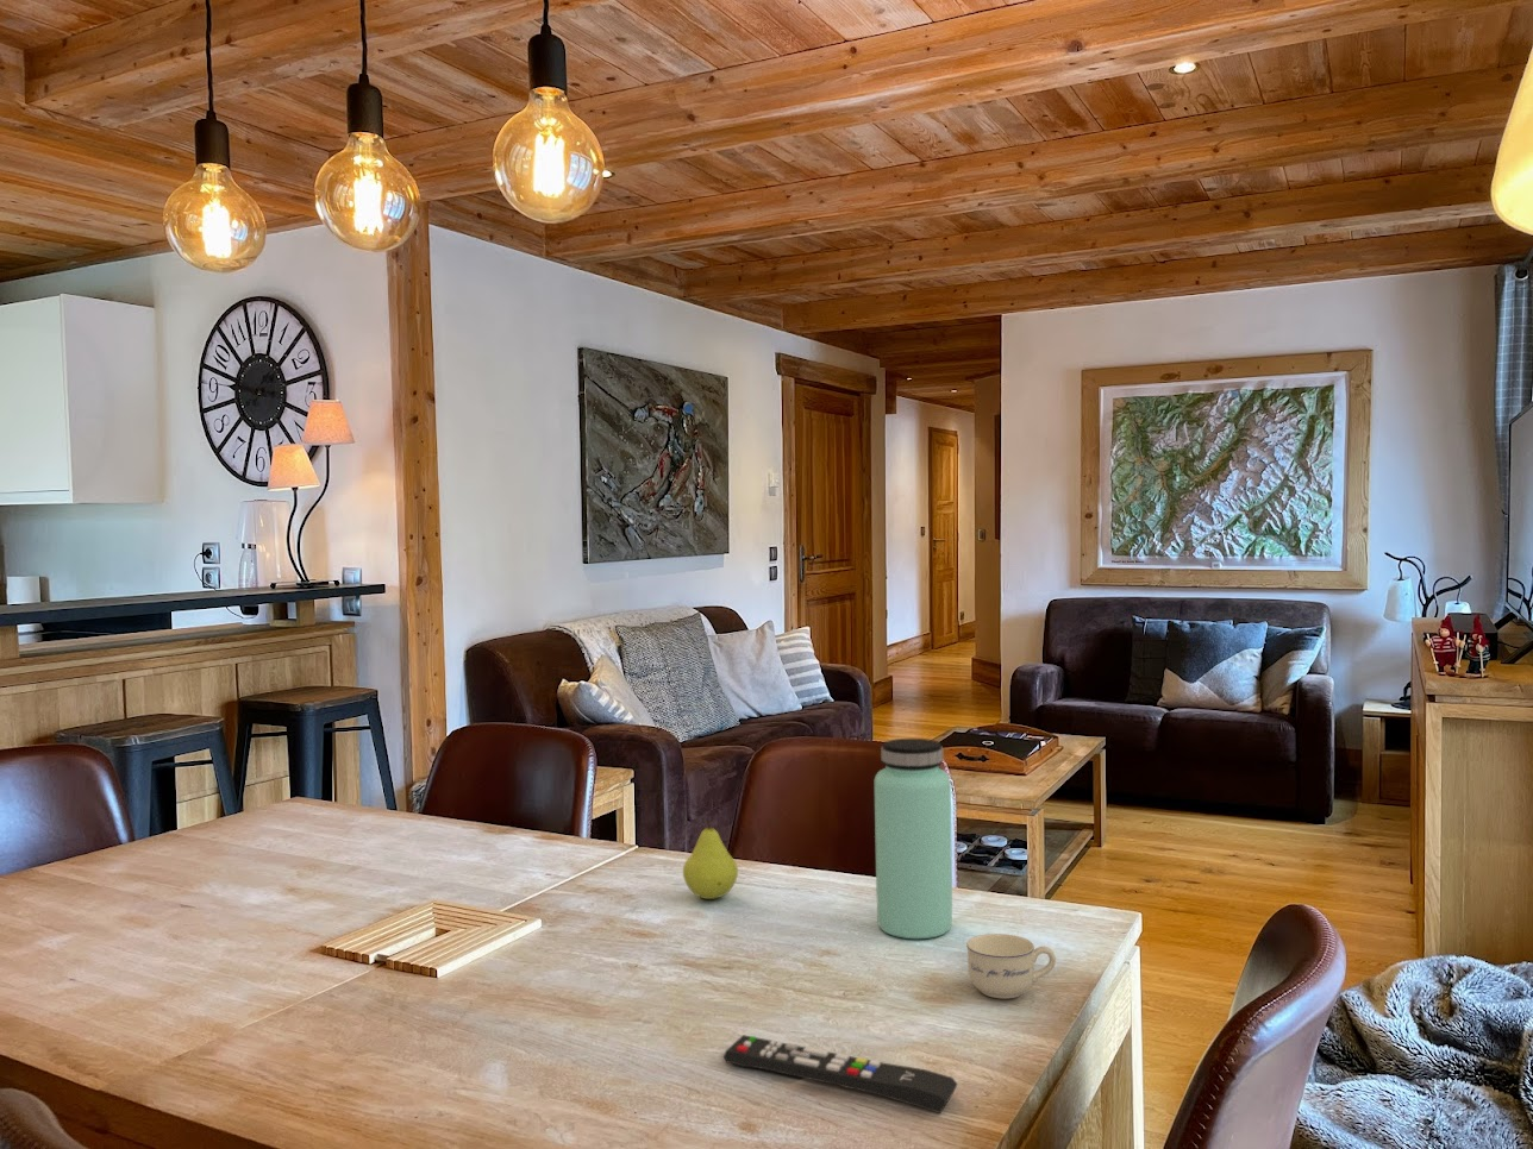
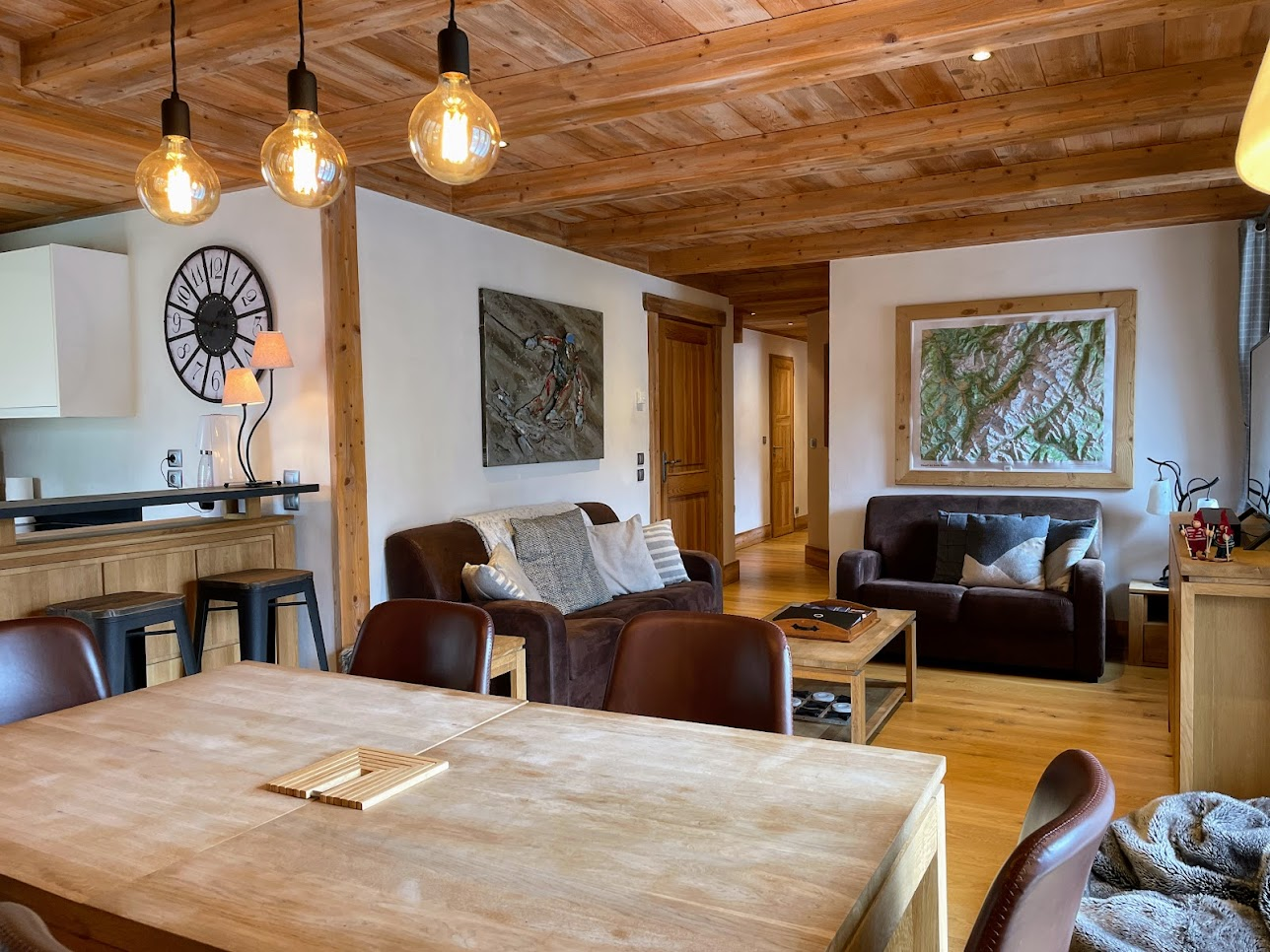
- cup [966,933,1057,1001]
- bottle [874,737,954,940]
- remote control [723,1033,960,1114]
- fruit [682,816,739,900]
